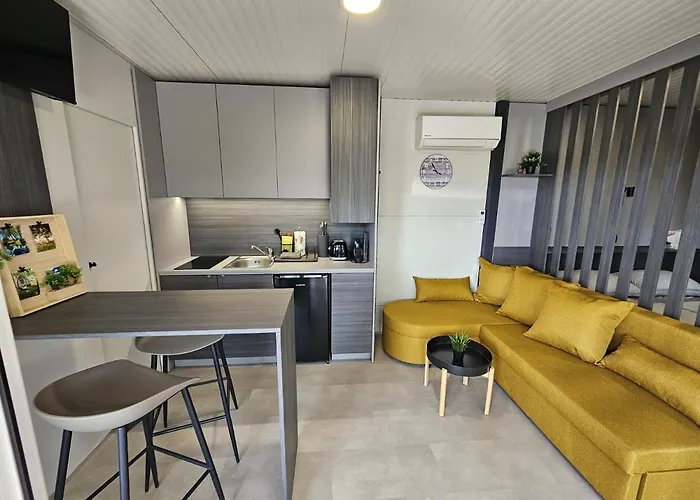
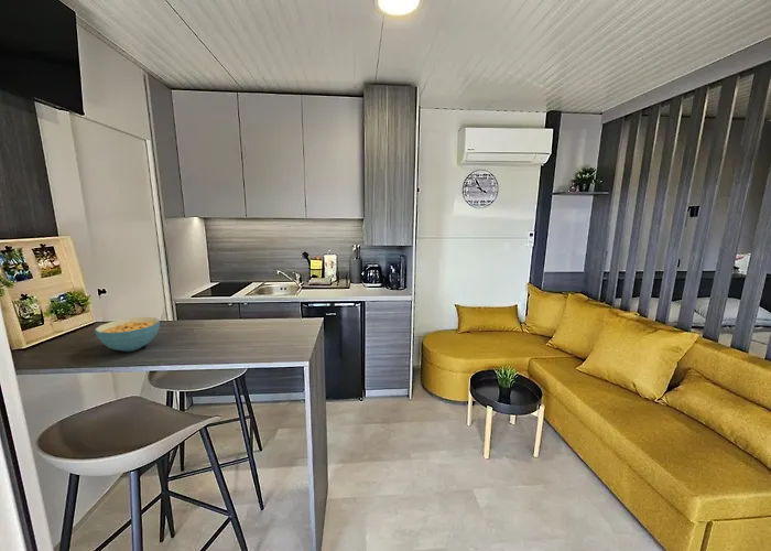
+ cereal bowl [94,316,161,353]
